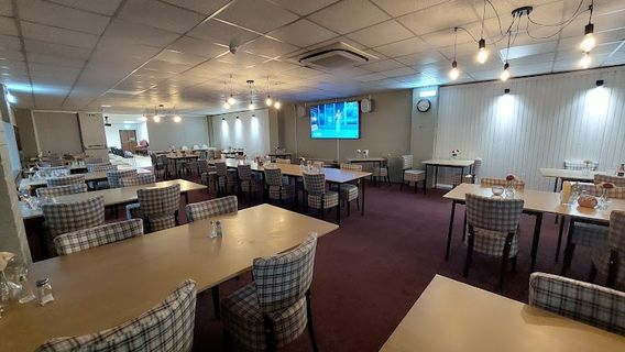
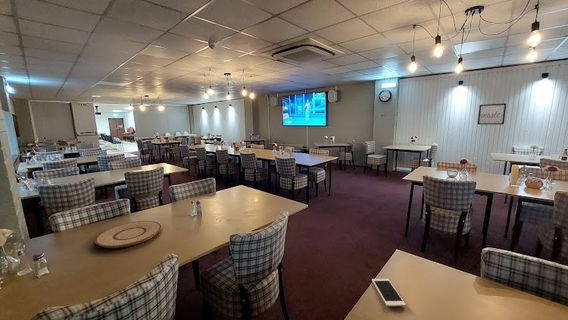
+ plate [94,220,162,249]
+ cell phone [371,278,407,307]
+ wall art [477,103,507,126]
